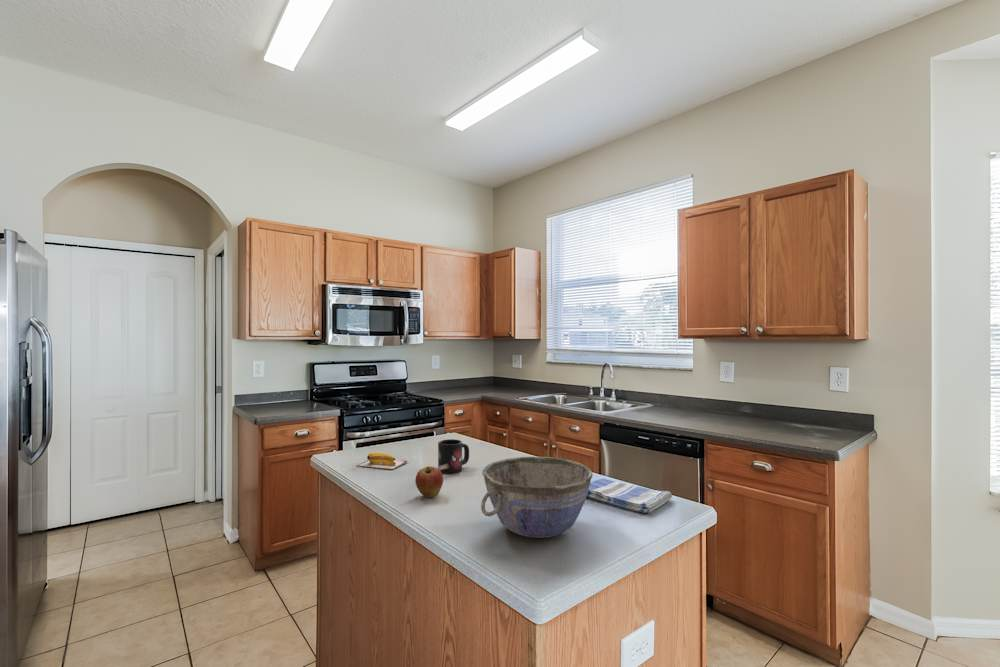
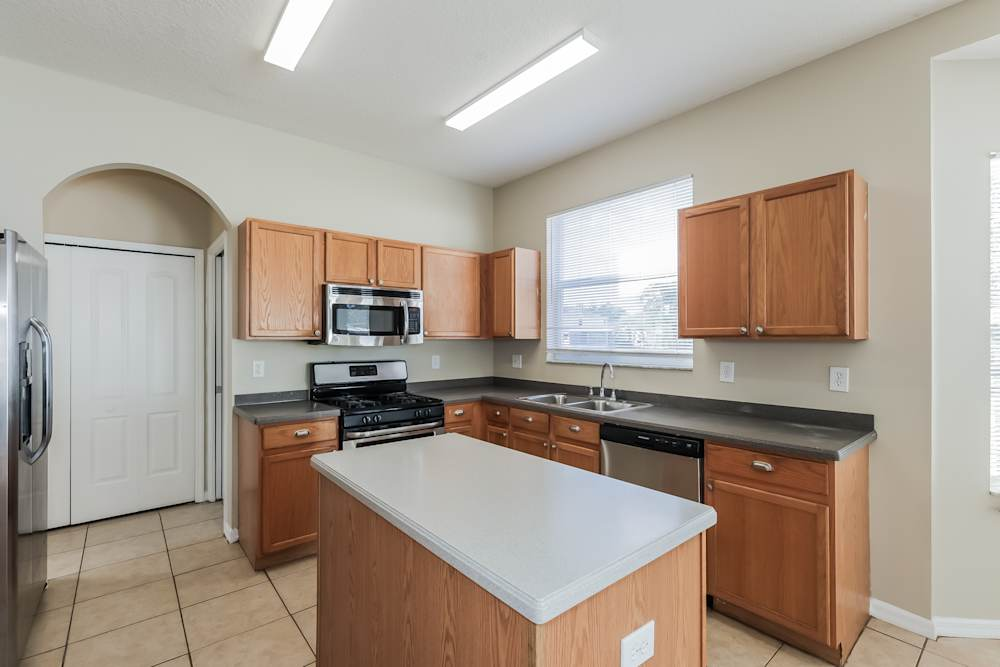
- banana [355,452,409,470]
- bowl [480,456,594,539]
- apple [414,465,444,498]
- dish towel [586,478,673,514]
- mug [437,438,470,474]
